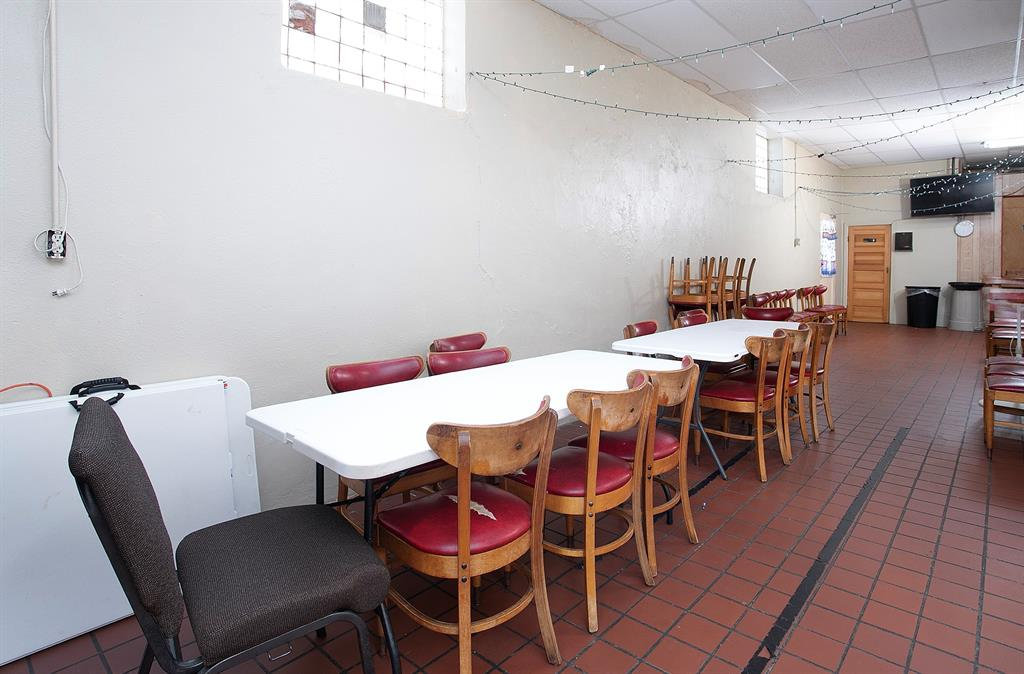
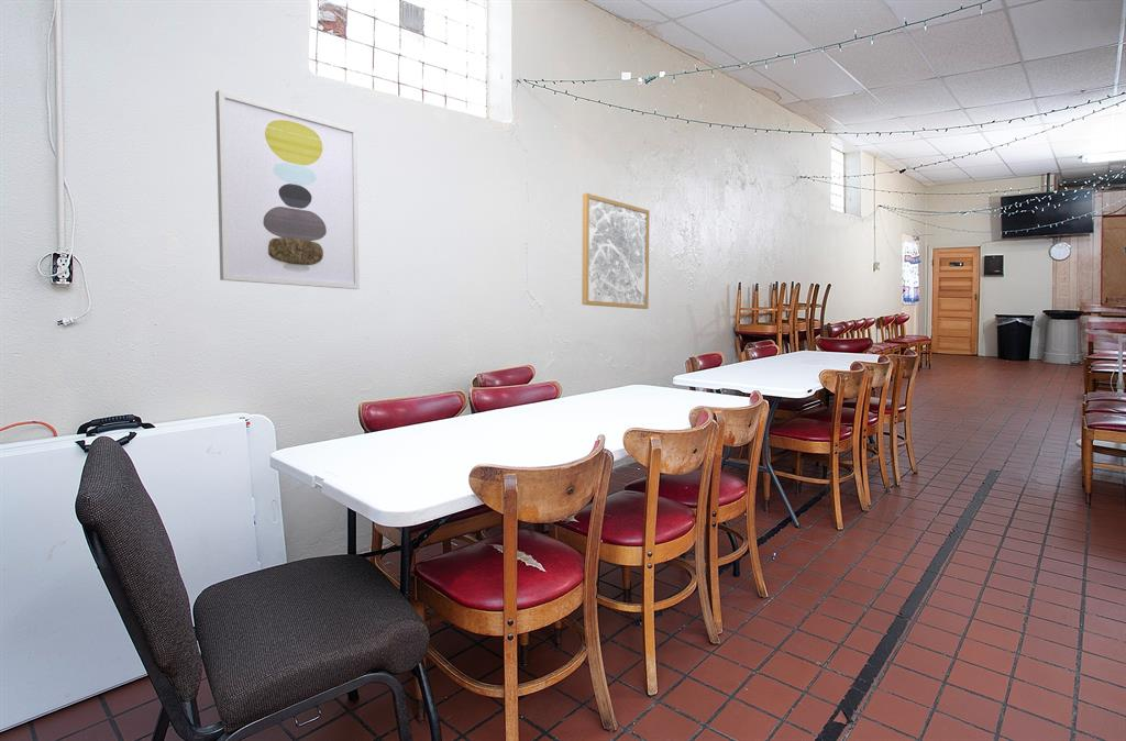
+ wall art [214,89,361,290]
+ wall art [581,192,651,310]
